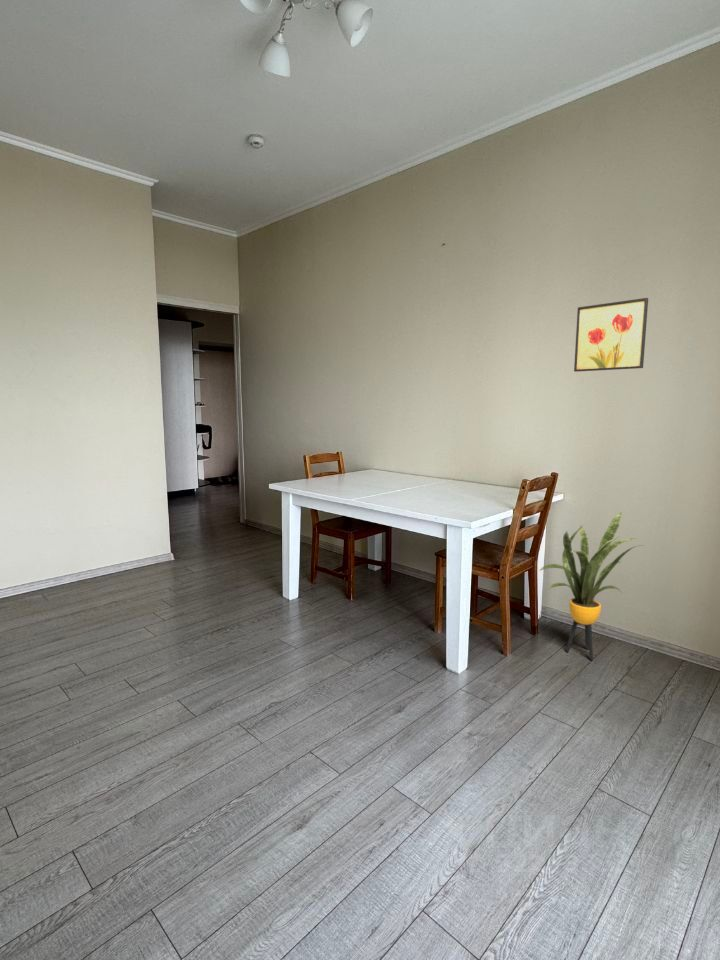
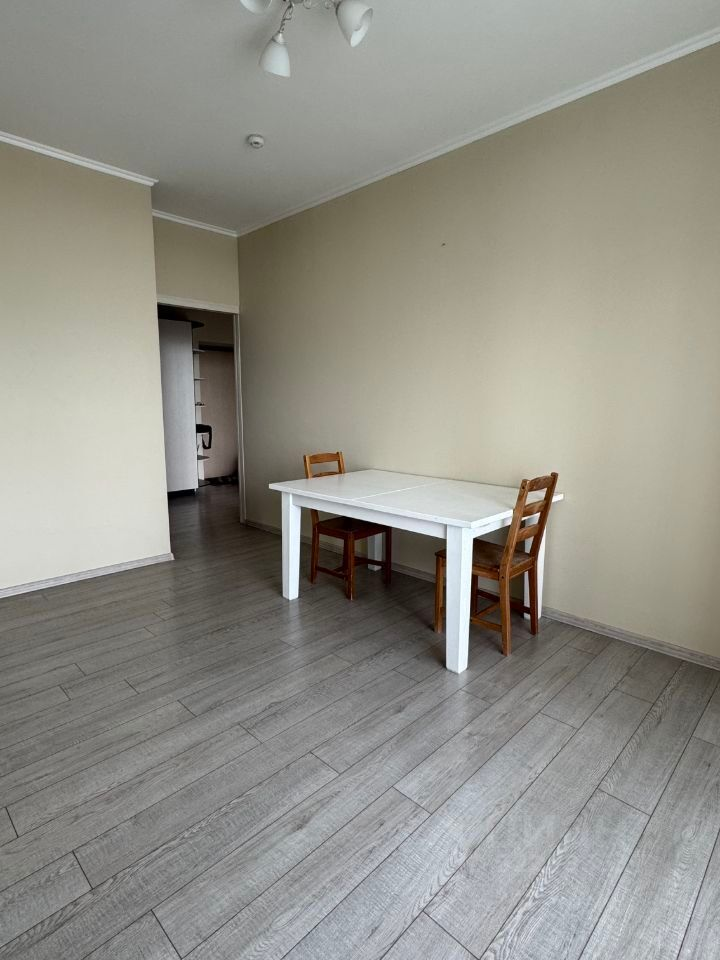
- house plant [538,511,646,661]
- wall art [573,297,649,373]
